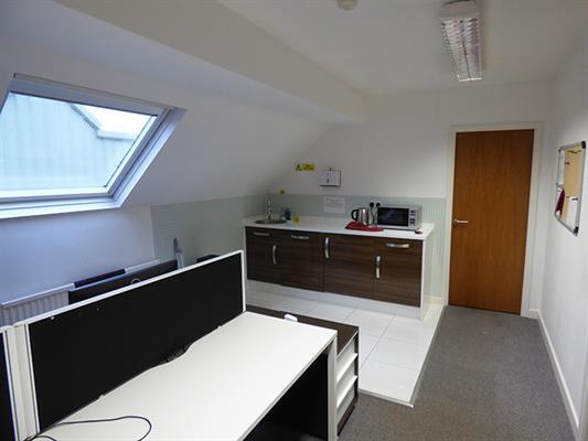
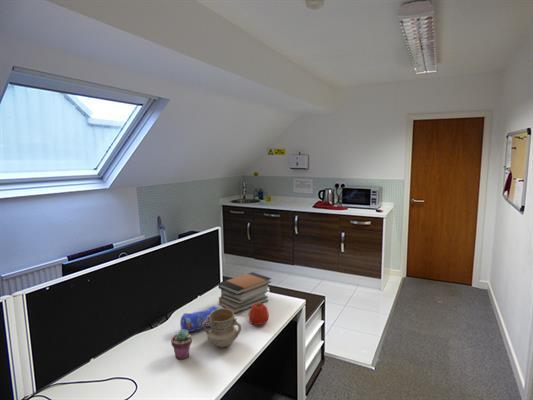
+ pencil case [179,305,220,333]
+ apple [248,303,270,326]
+ potted succulent [170,330,193,360]
+ mug [203,307,242,349]
+ book stack [218,271,272,314]
